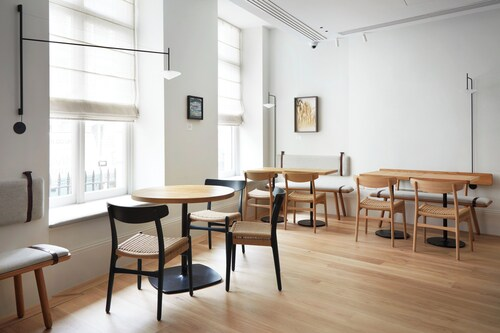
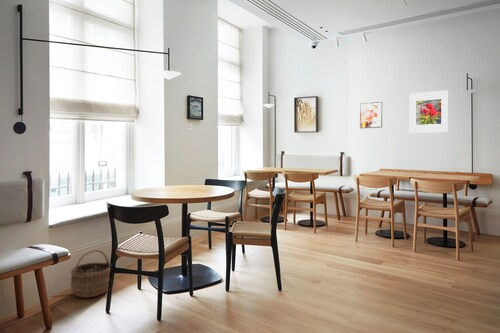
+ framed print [359,101,383,129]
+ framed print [408,89,449,134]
+ wicker basket [70,249,111,299]
